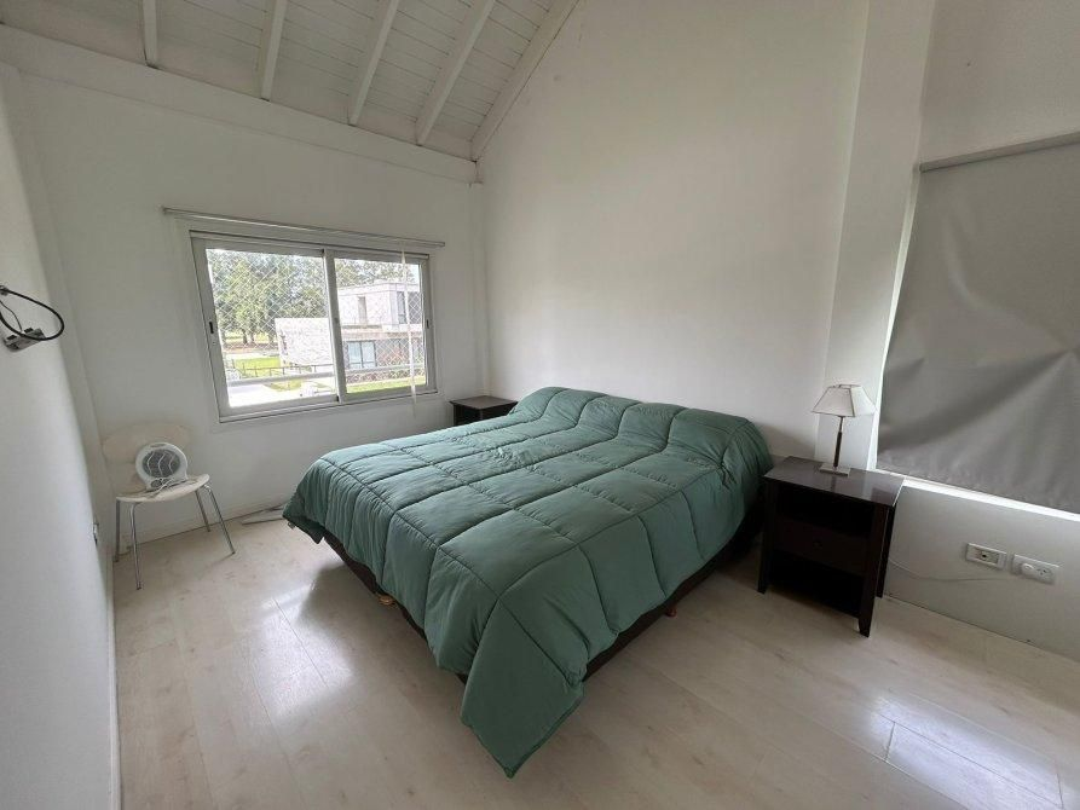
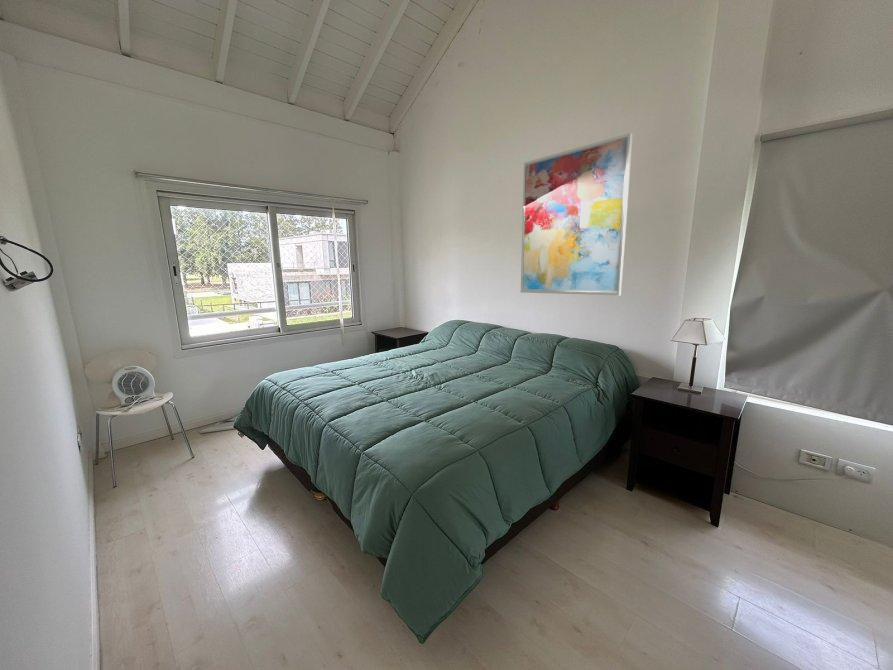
+ wall art [520,132,634,296]
